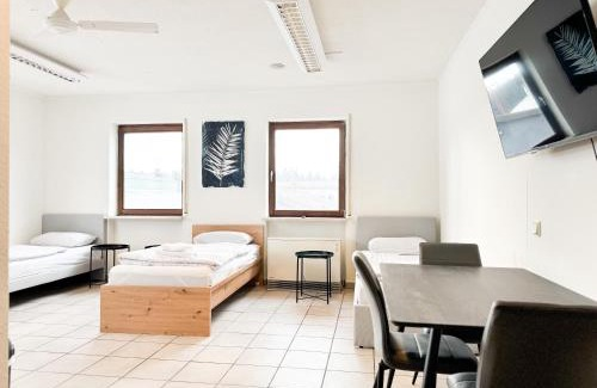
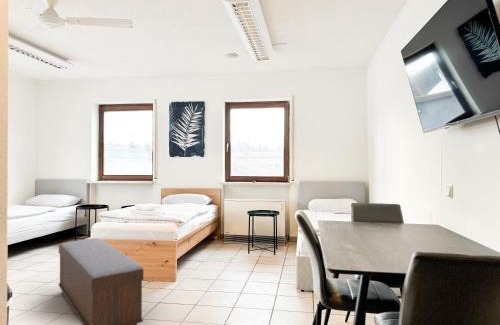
+ bench [57,237,145,325]
